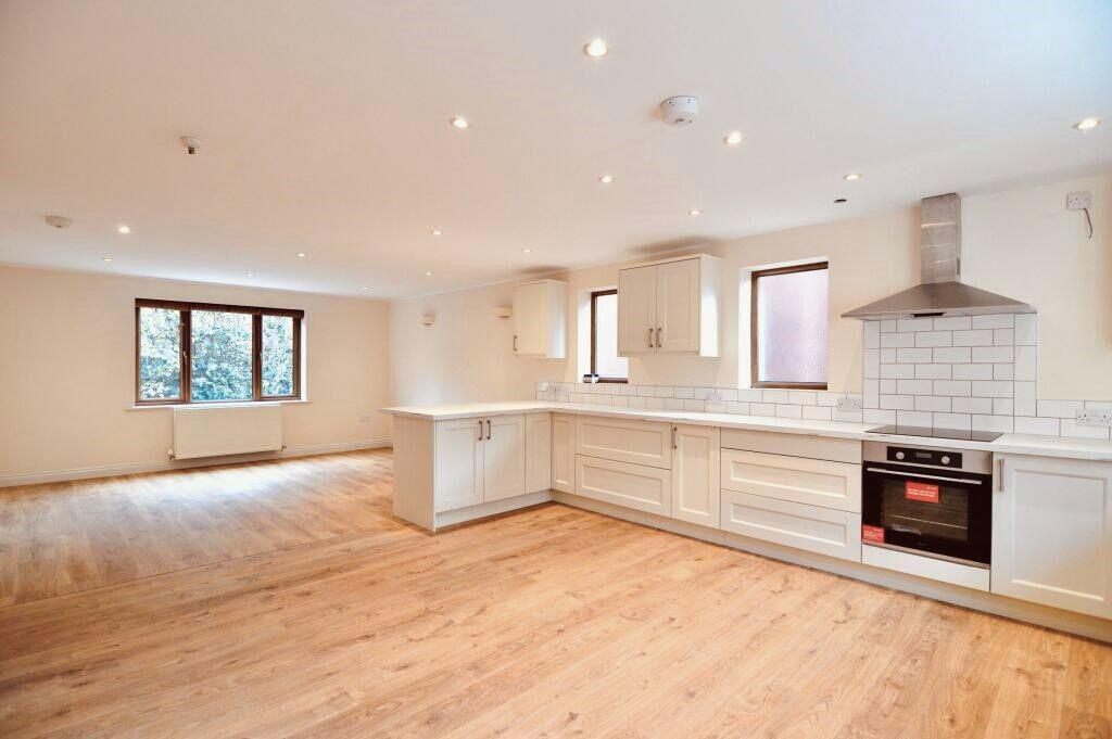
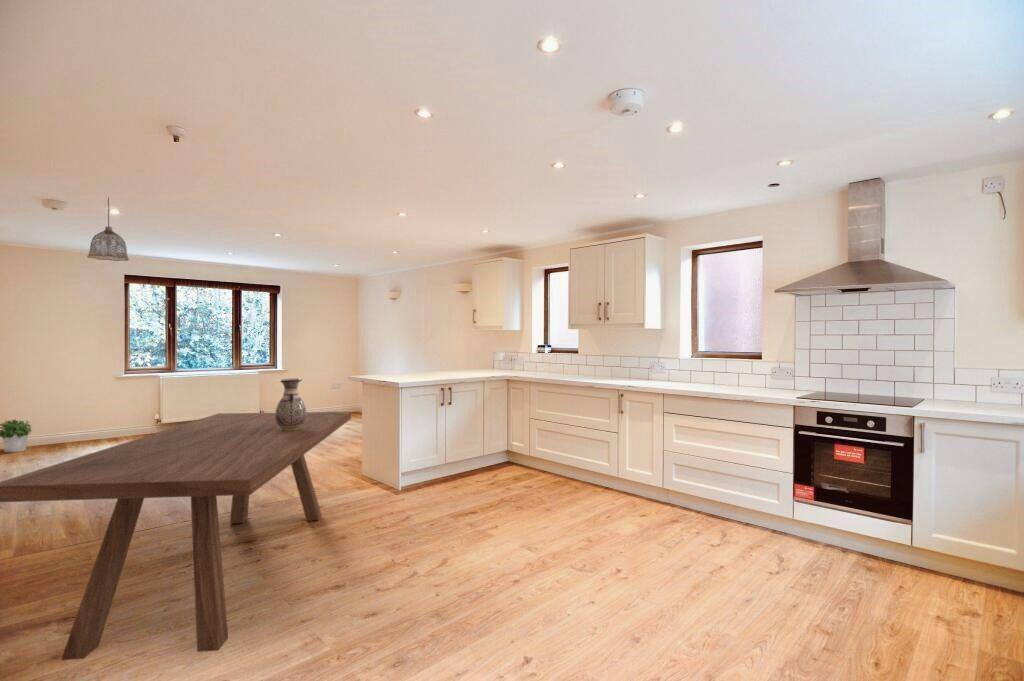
+ potted plant [0,418,33,454]
+ dining table [0,411,352,661]
+ vase [274,378,307,431]
+ pendant lamp [86,196,130,262]
